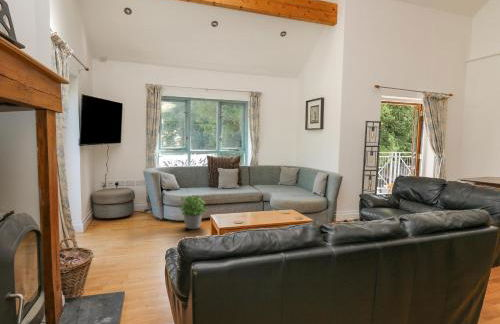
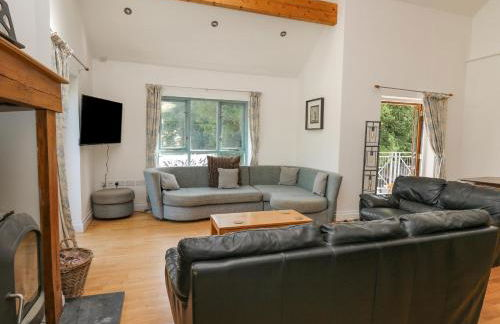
- potted plant [178,194,209,230]
